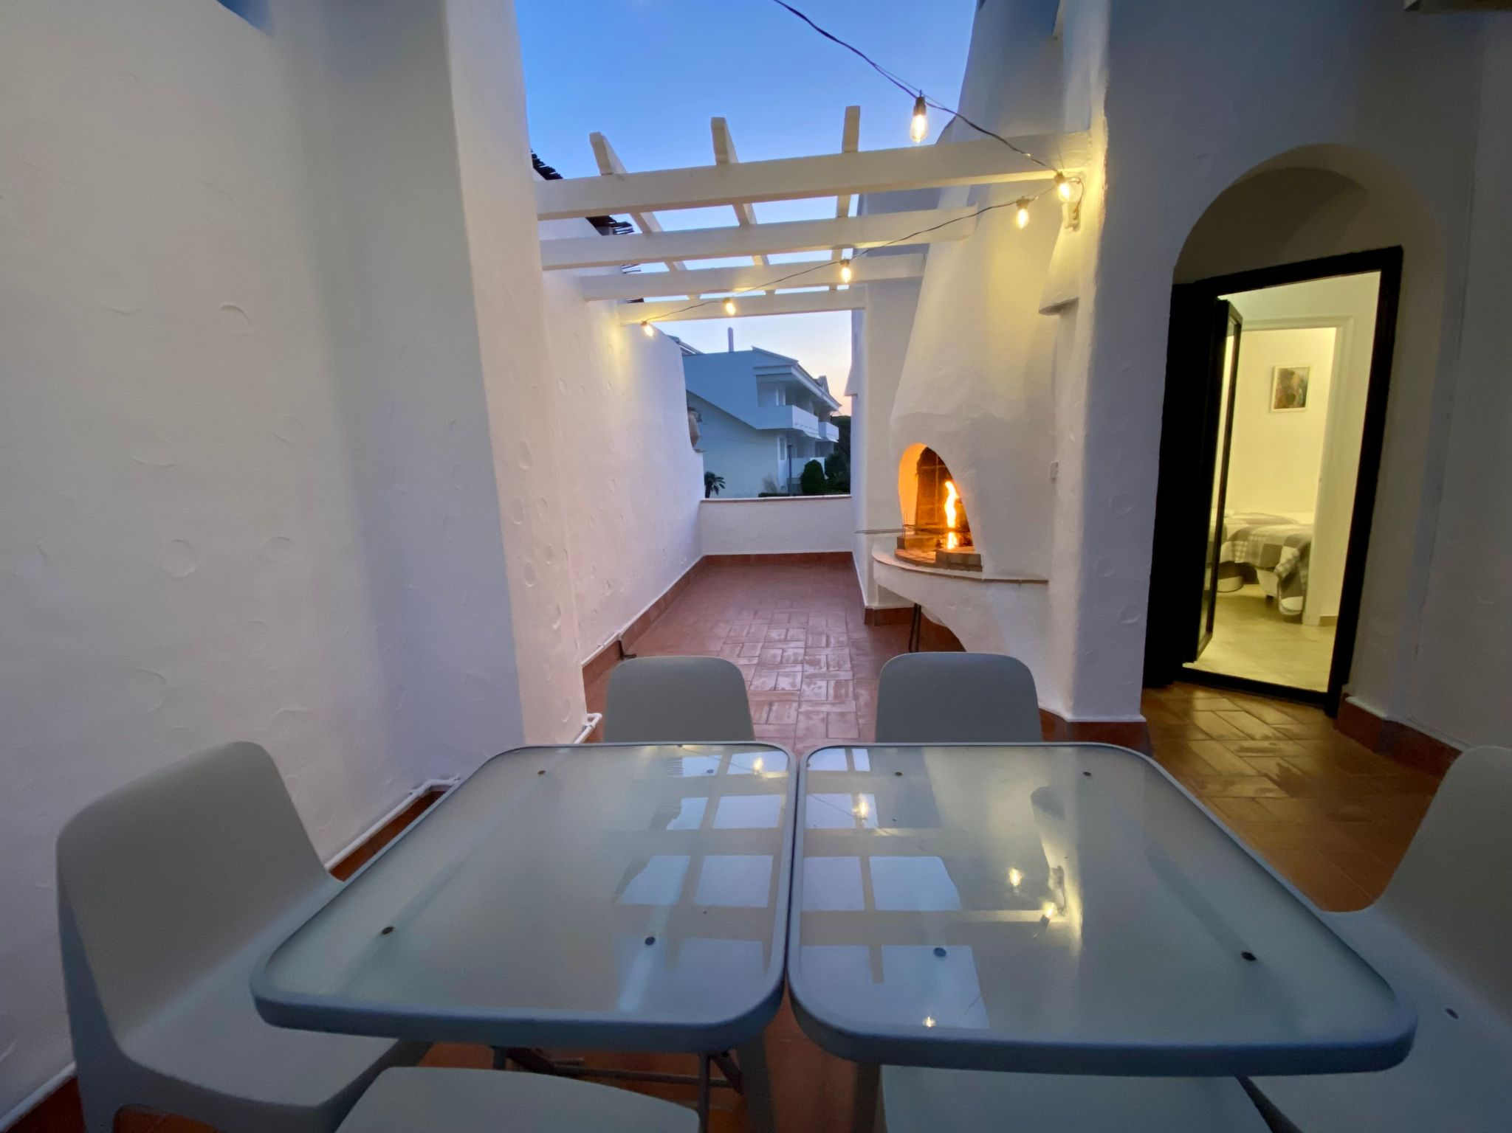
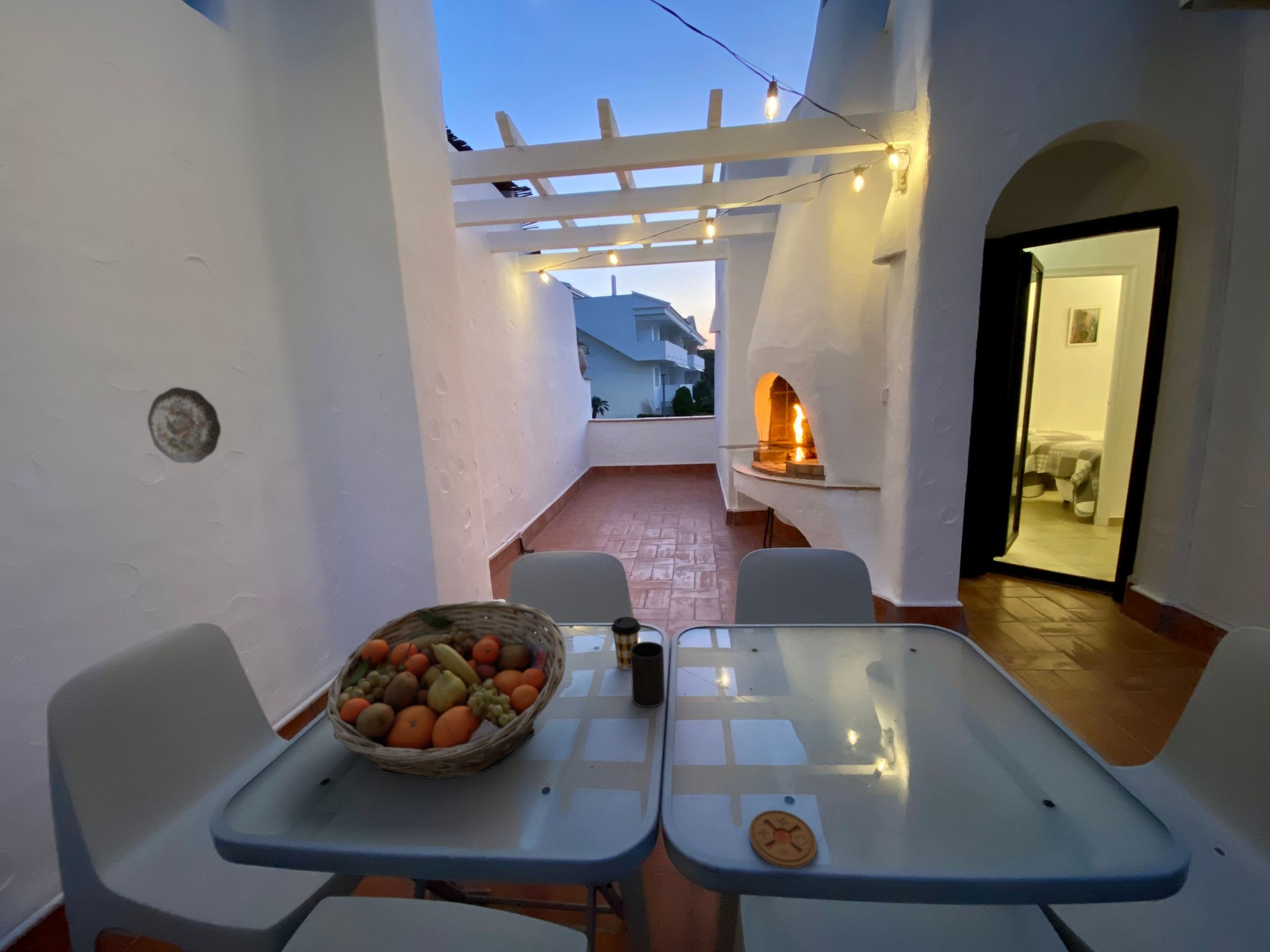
+ coffee cup [611,616,641,671]
+ decorative plate [147,387,221,464]
+ fruit basket [324,600,566,779]
+ cup [631,641,665,708]
+ coaster [748,809,817,870]
